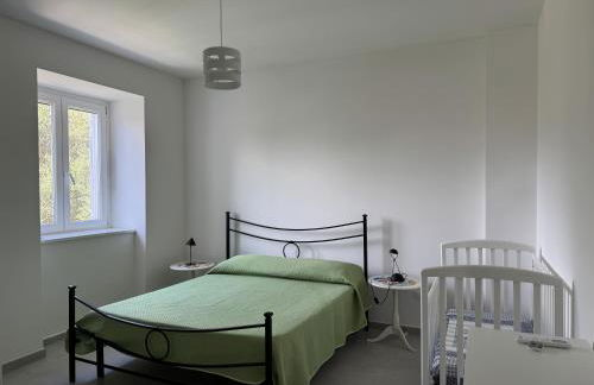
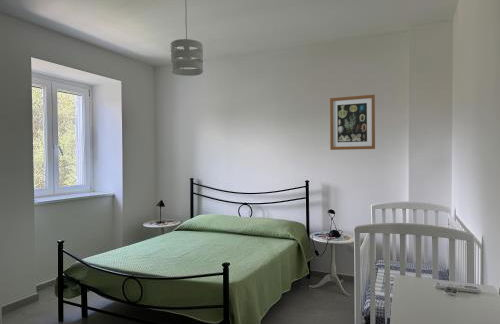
+ wall art [329,94,376,151]
